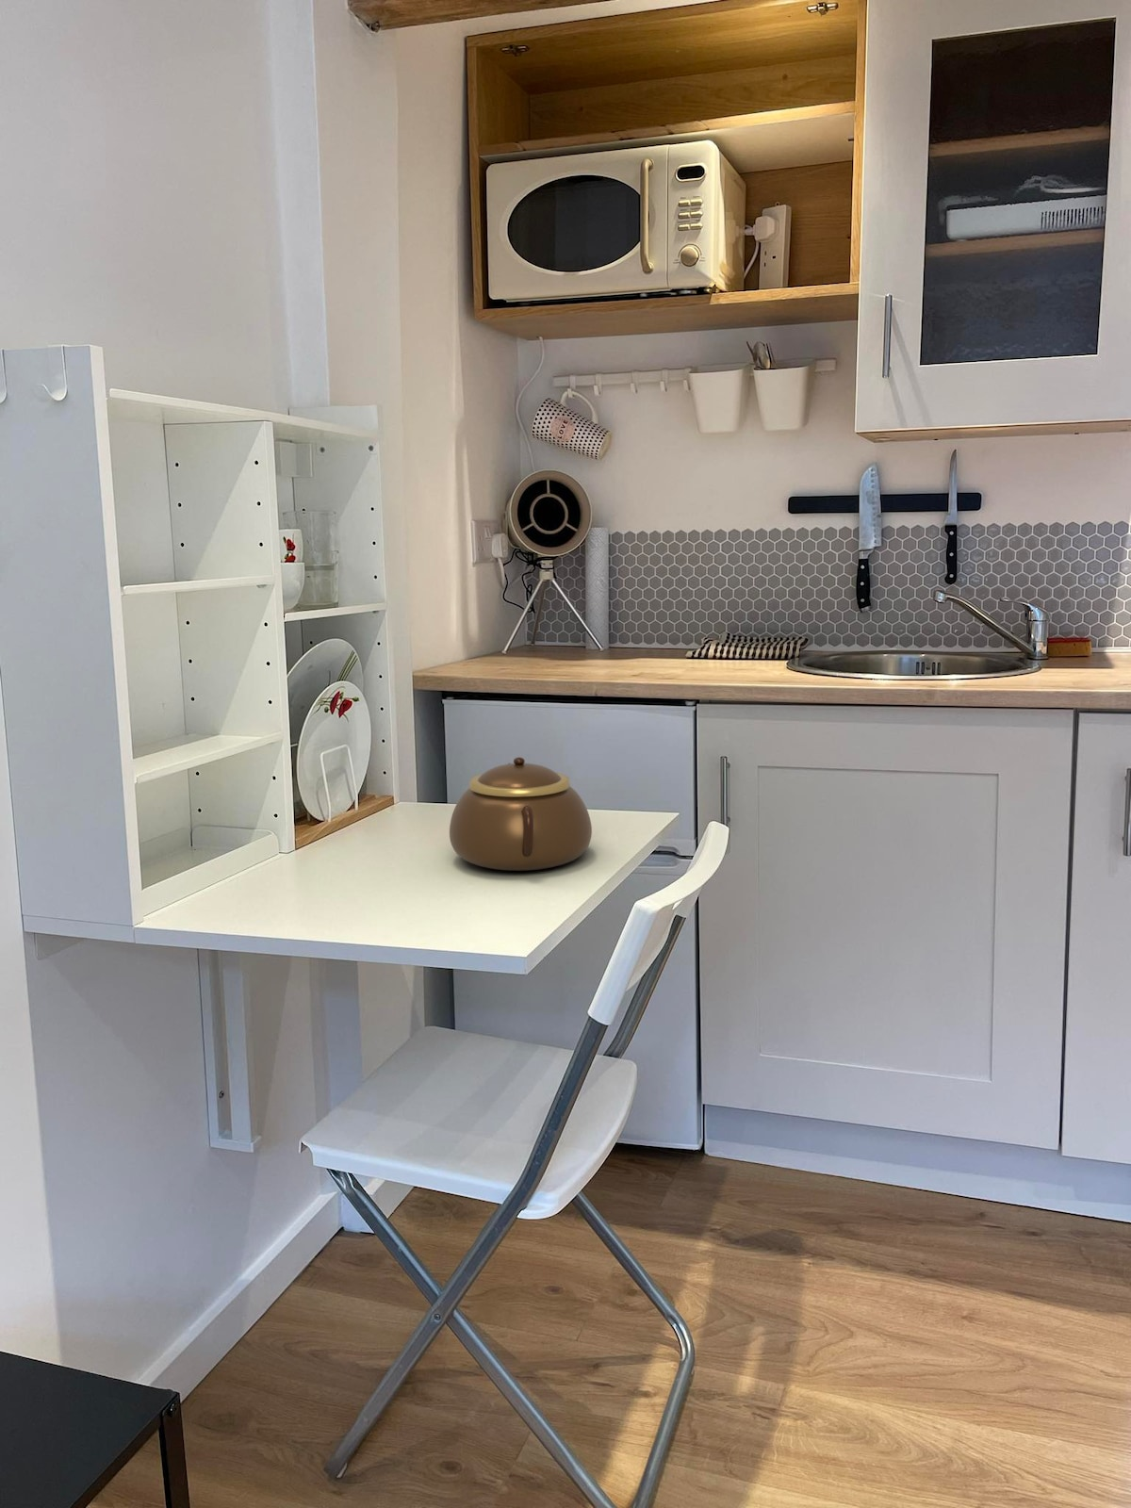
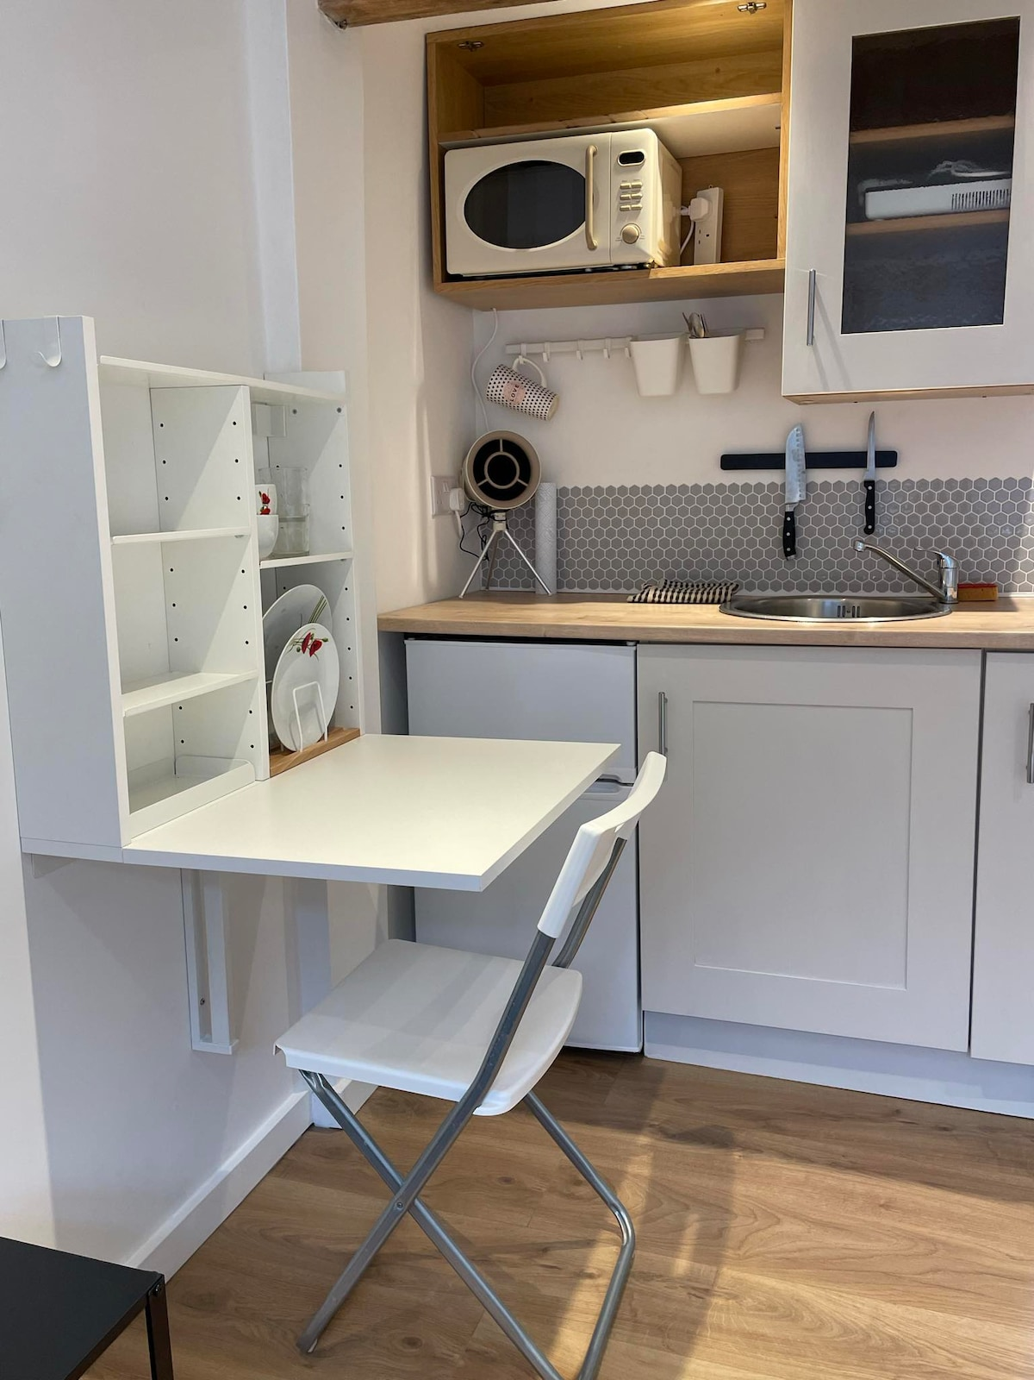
- teapot [449,756,593,872]
